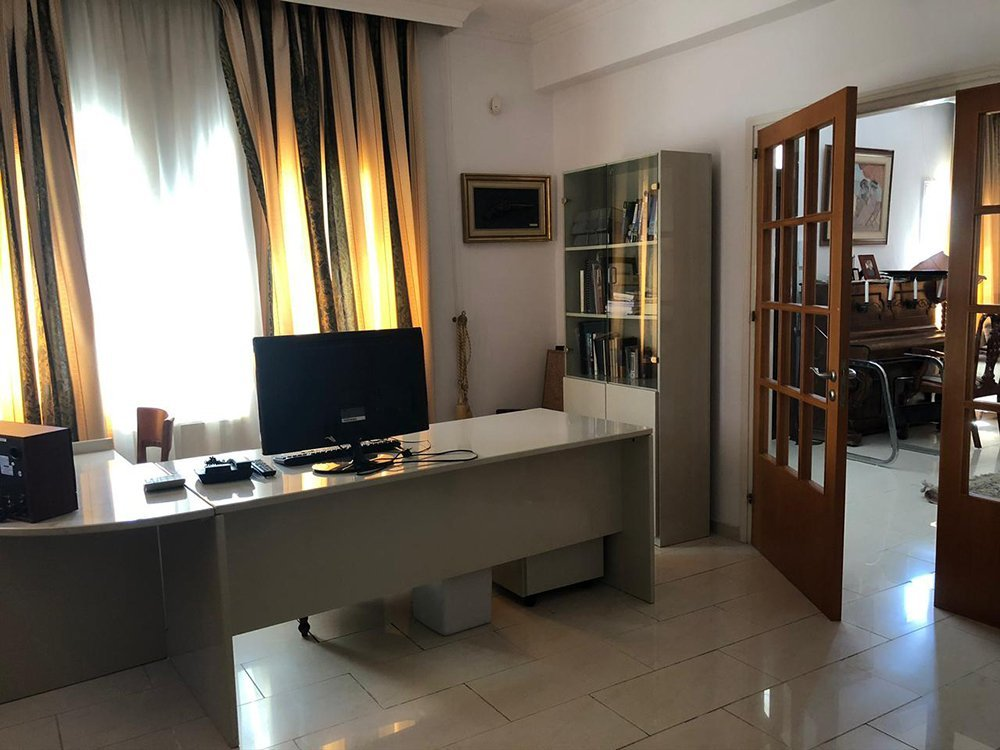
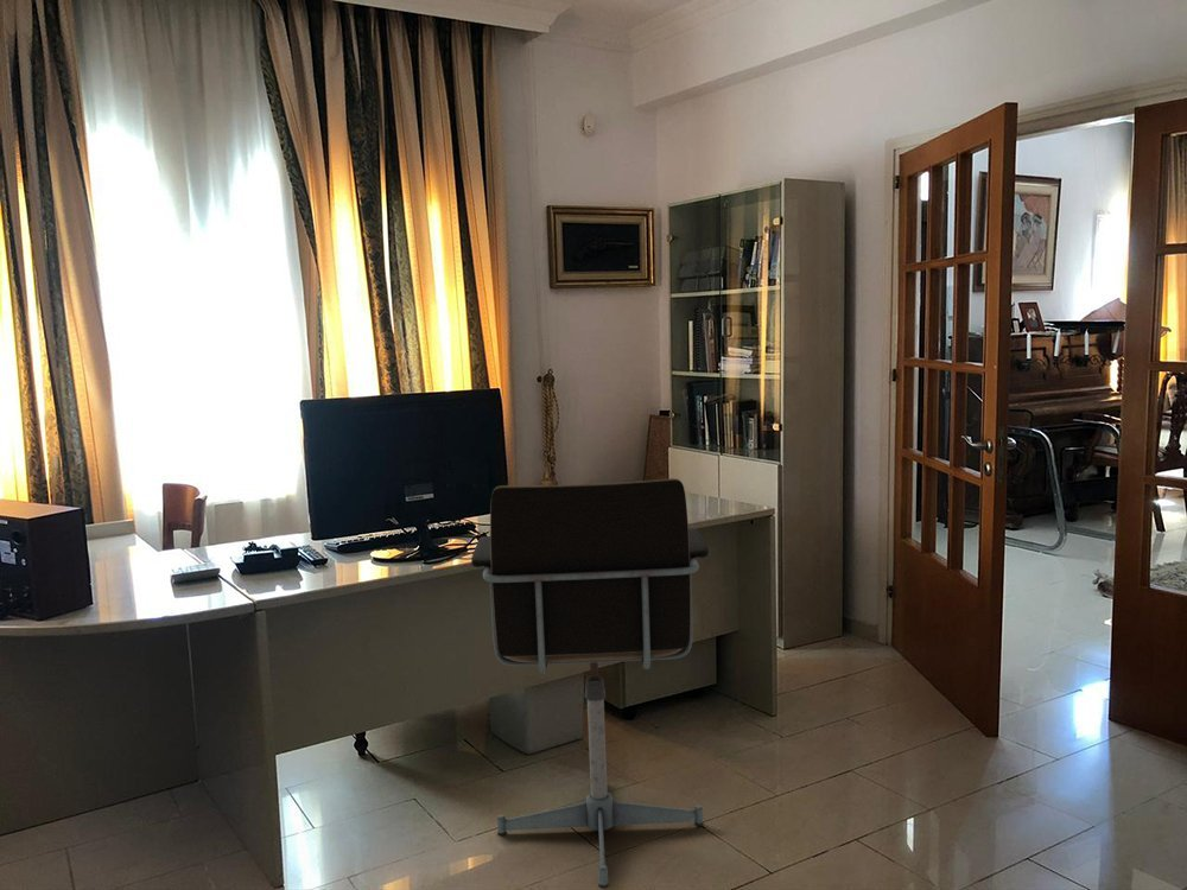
+ office chair [470,477,710,889]
